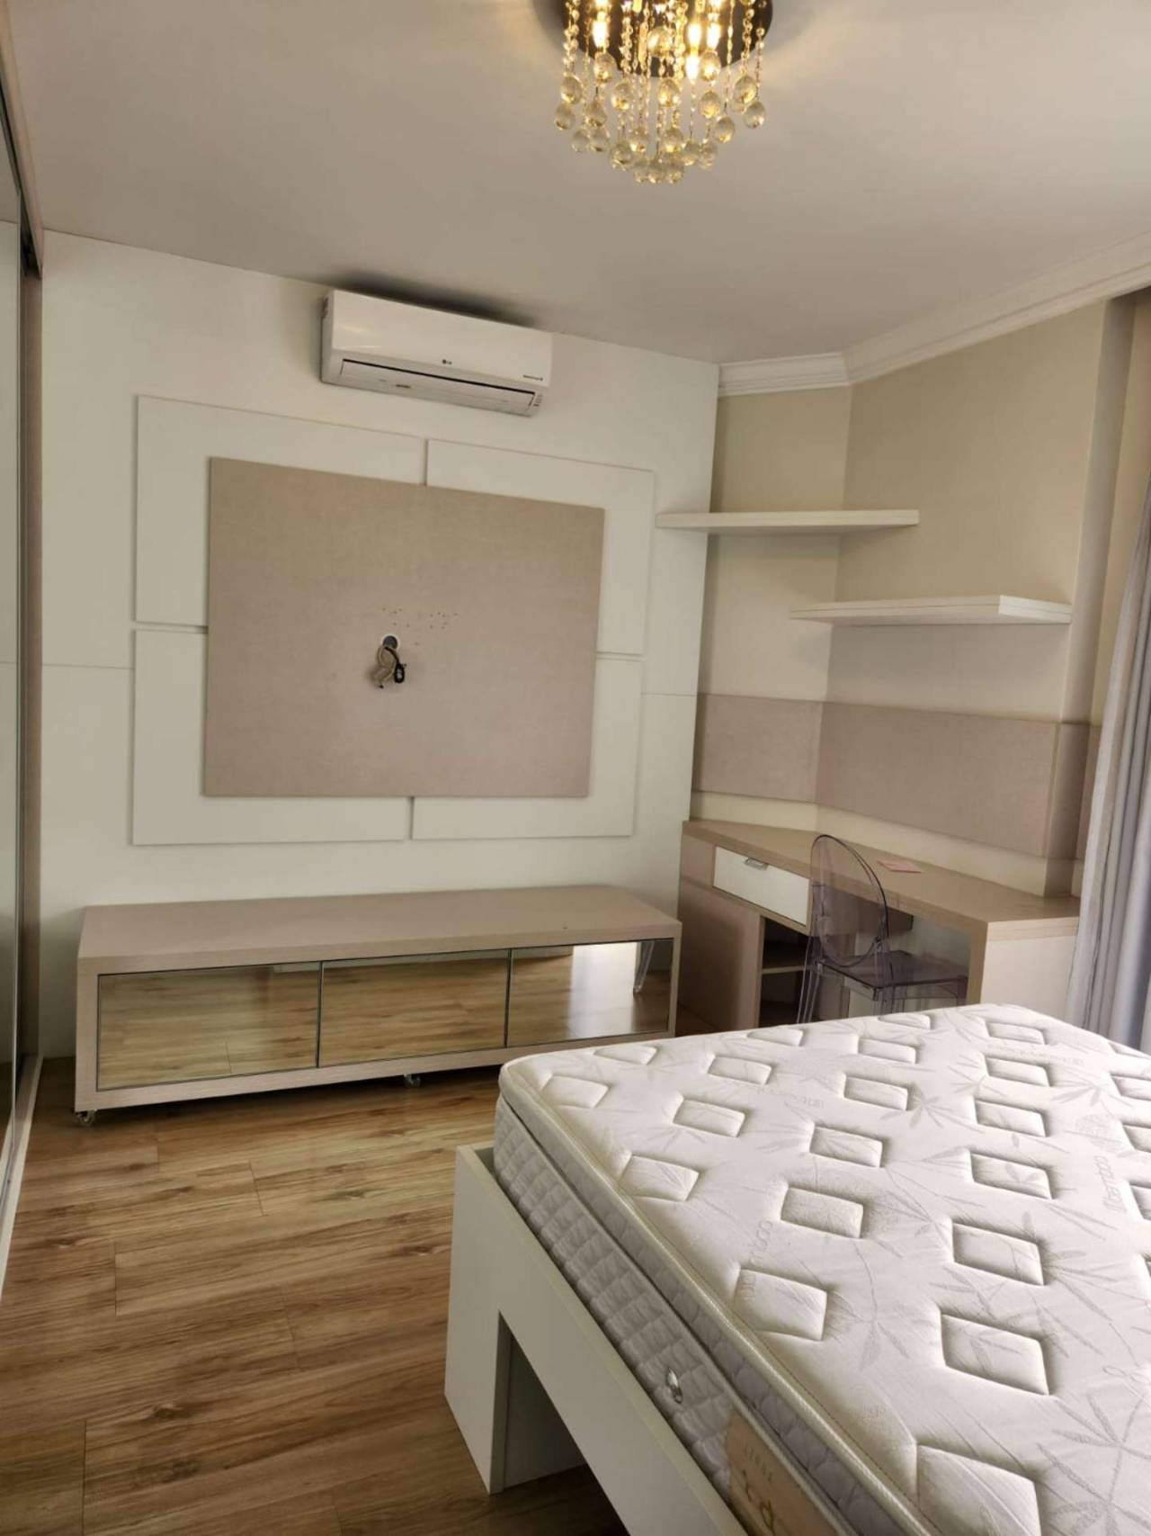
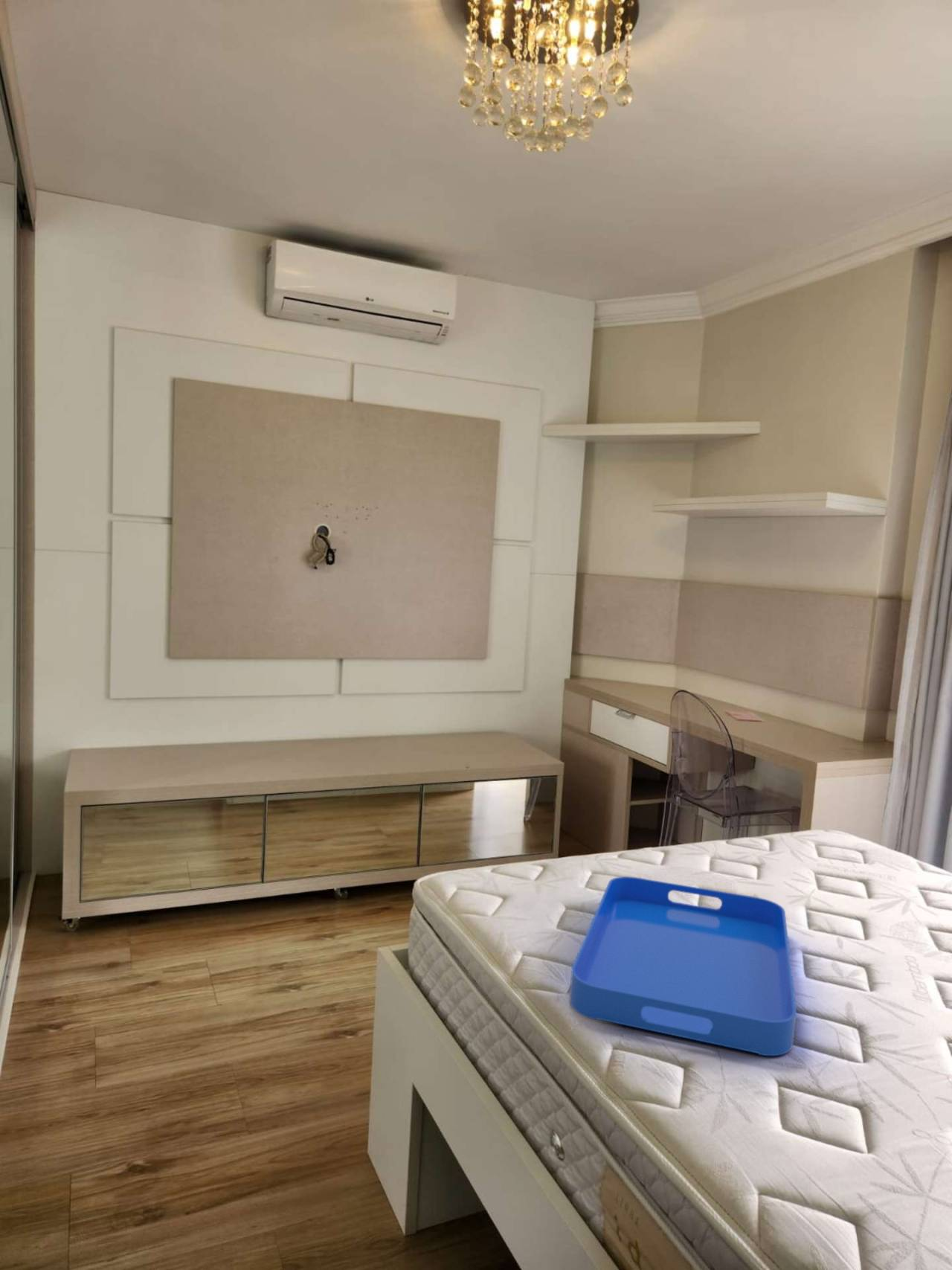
+ serving tray [568,876,797,1056]
